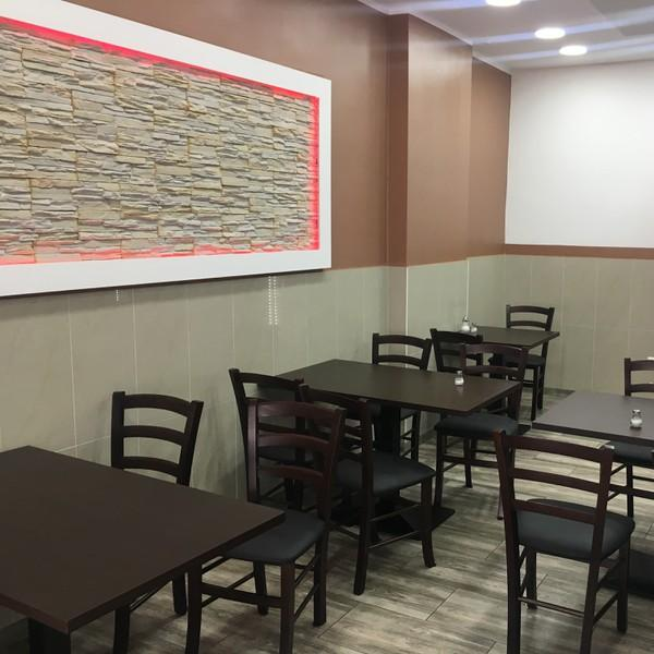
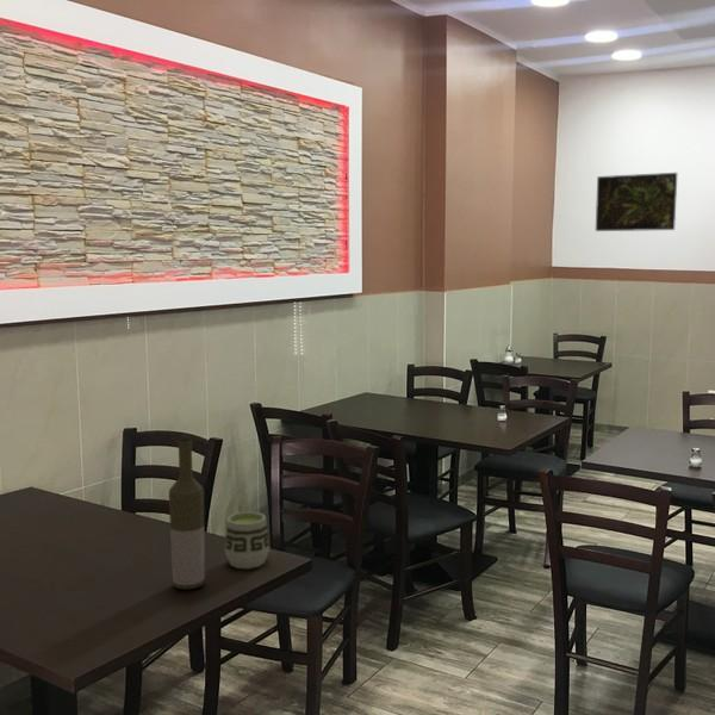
+ cup [224,511,271,570]
+ bottle [168,437,206,591]
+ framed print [595,172,678,232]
